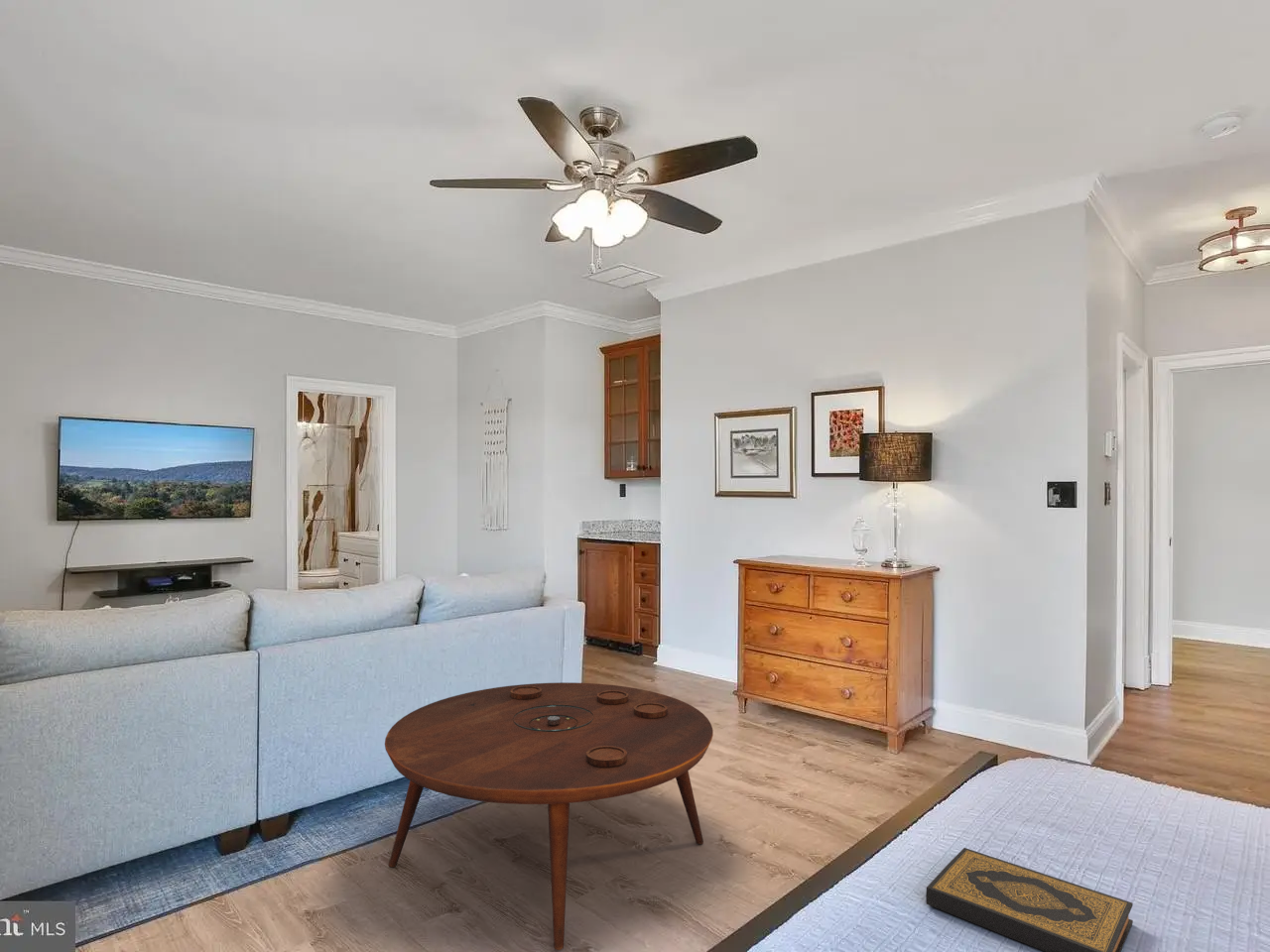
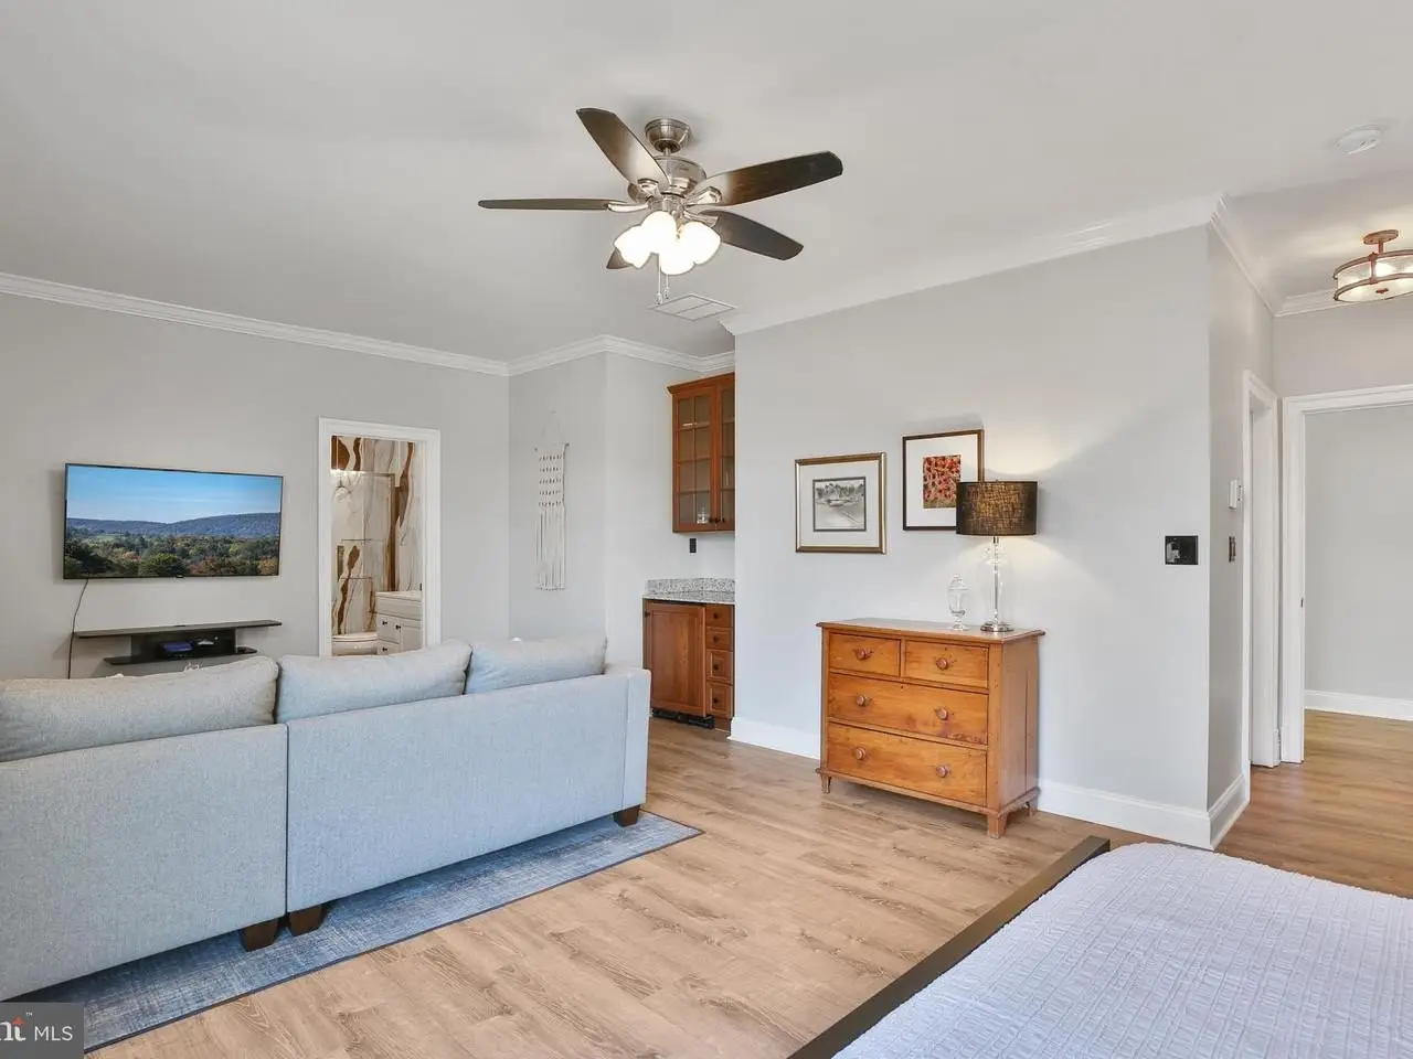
- hardback book [925,847,1134,952]
- coffee table [384,681,714,951]
